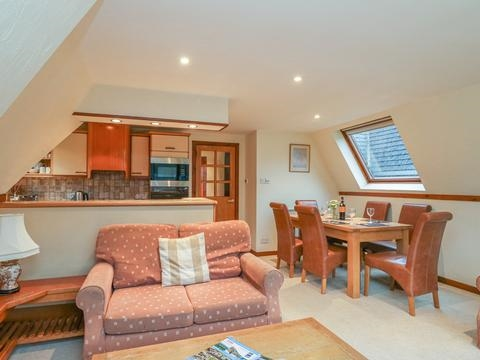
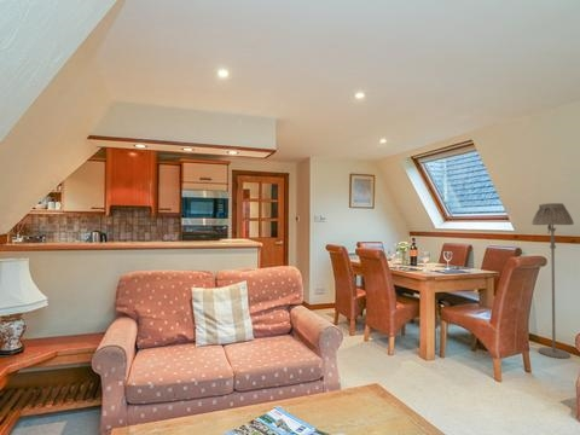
+ floor lamp [530,202,575,360]
